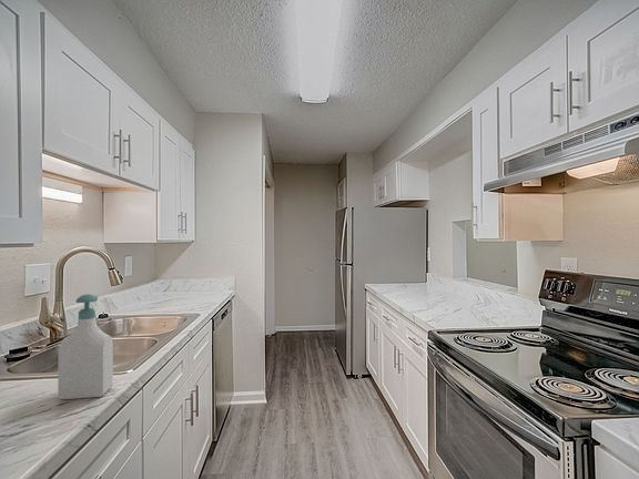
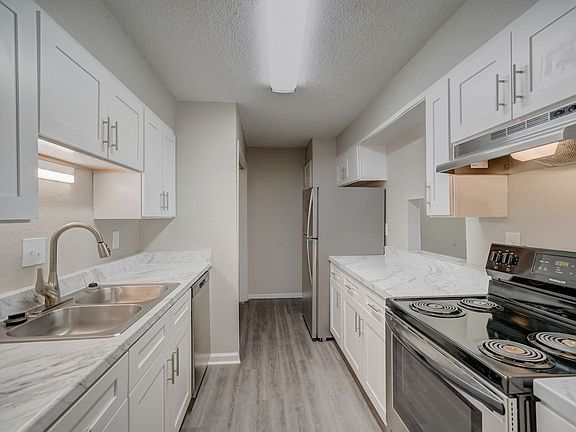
- soap bottle [57,293,114,400]
